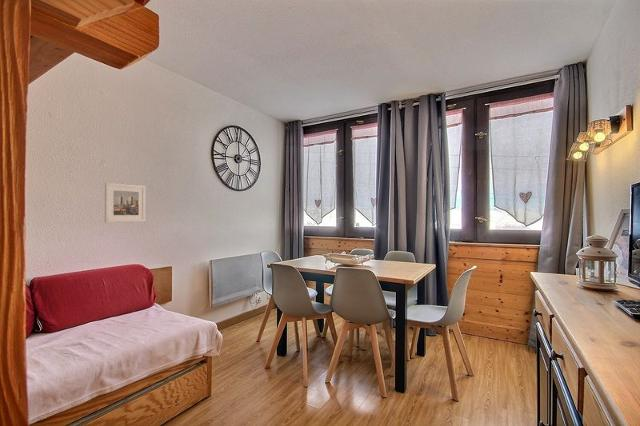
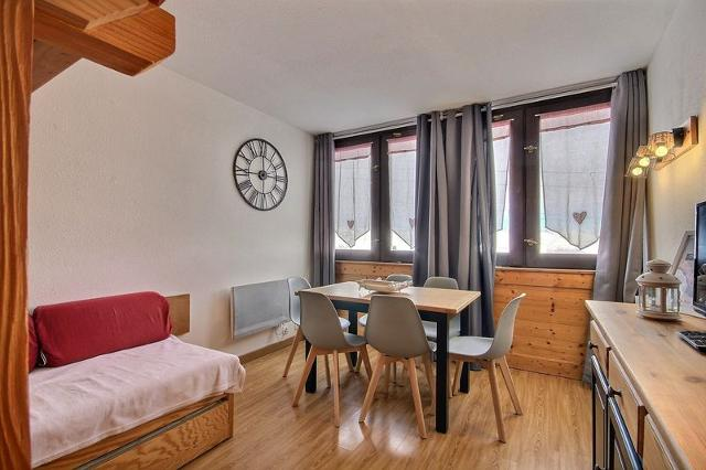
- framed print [104,182,147,223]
